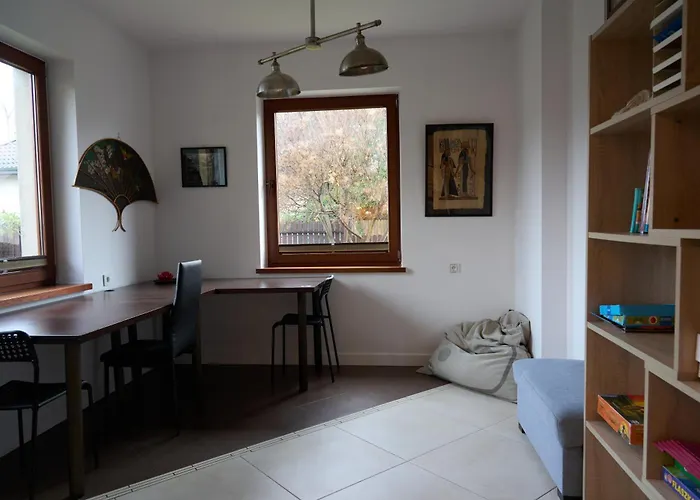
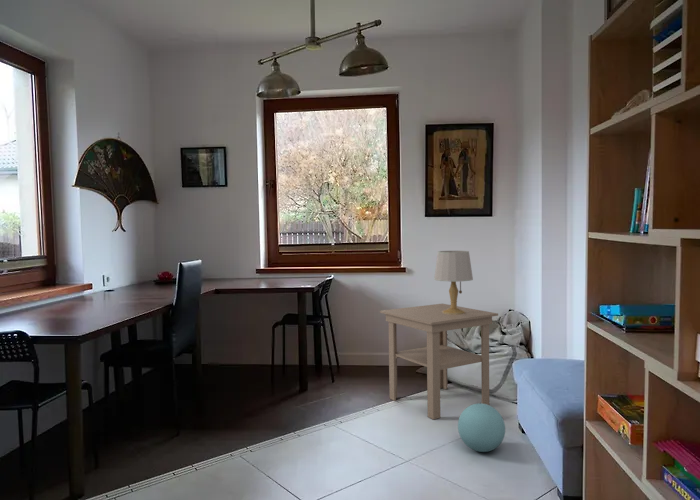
+ ball [457,402,506,453]
+ side table [379,303,499,420]
+ table lamp [433,250,474,314]
